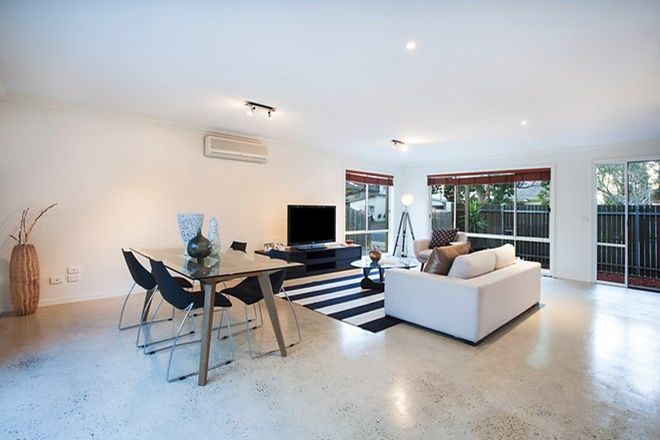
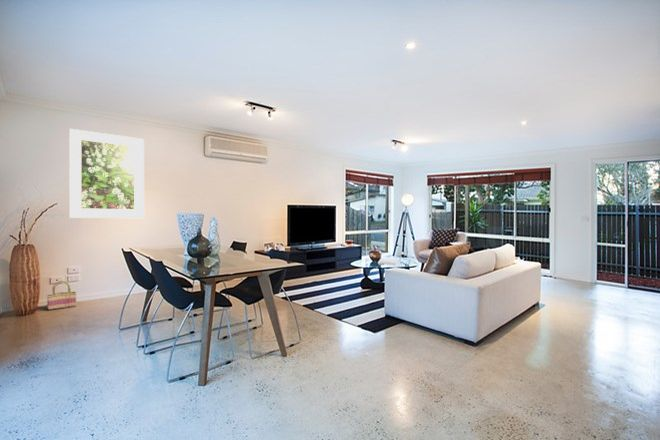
+ basket [46,280,78,311]
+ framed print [68,128,145,219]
